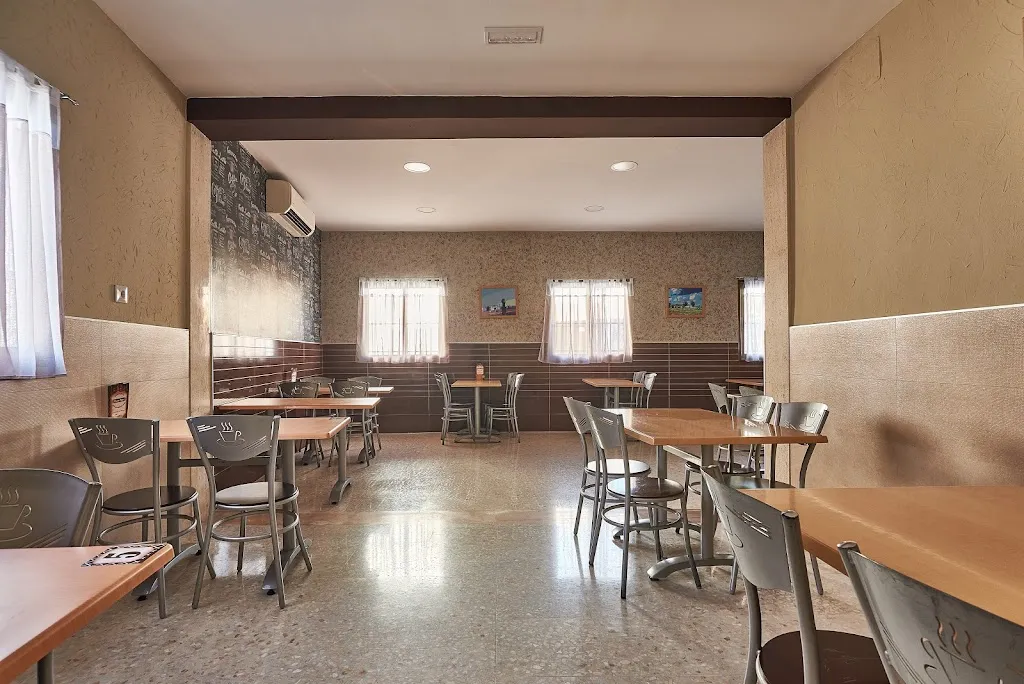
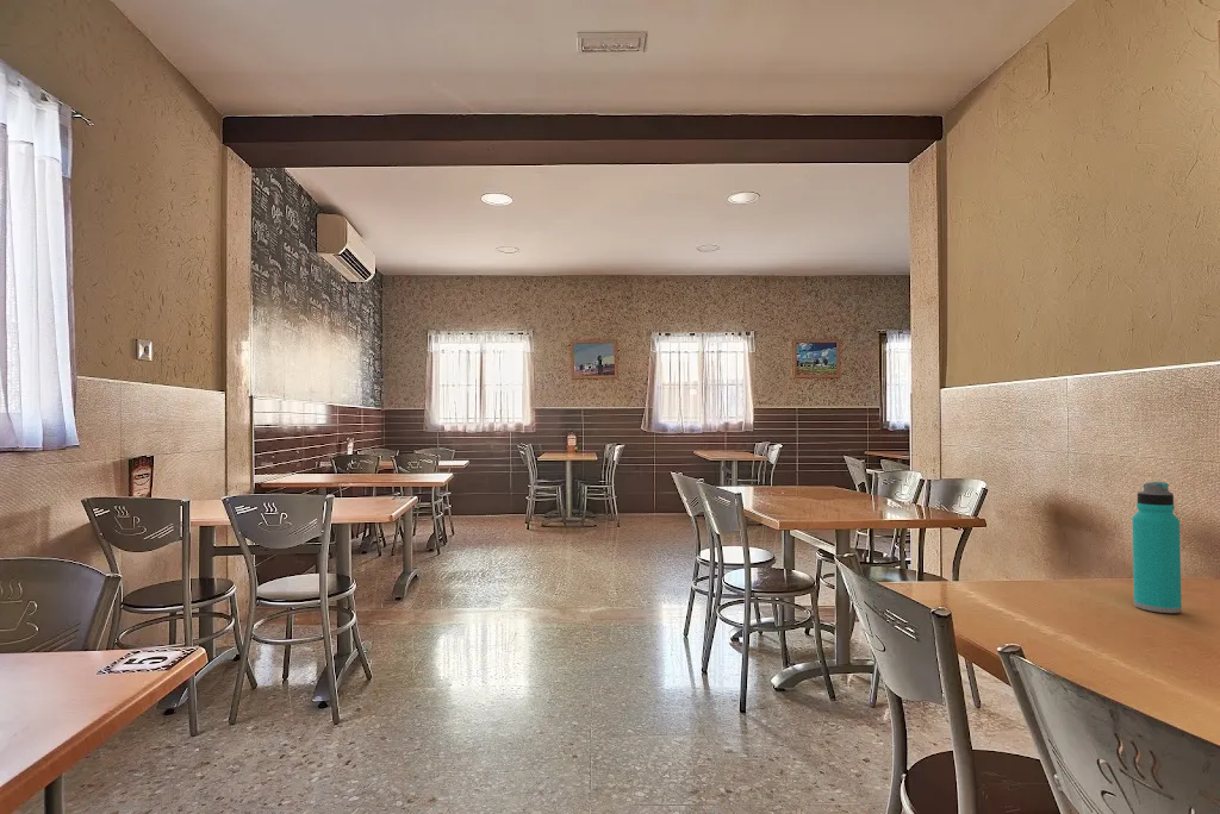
+ water bottle [1131,481,1183,614]
